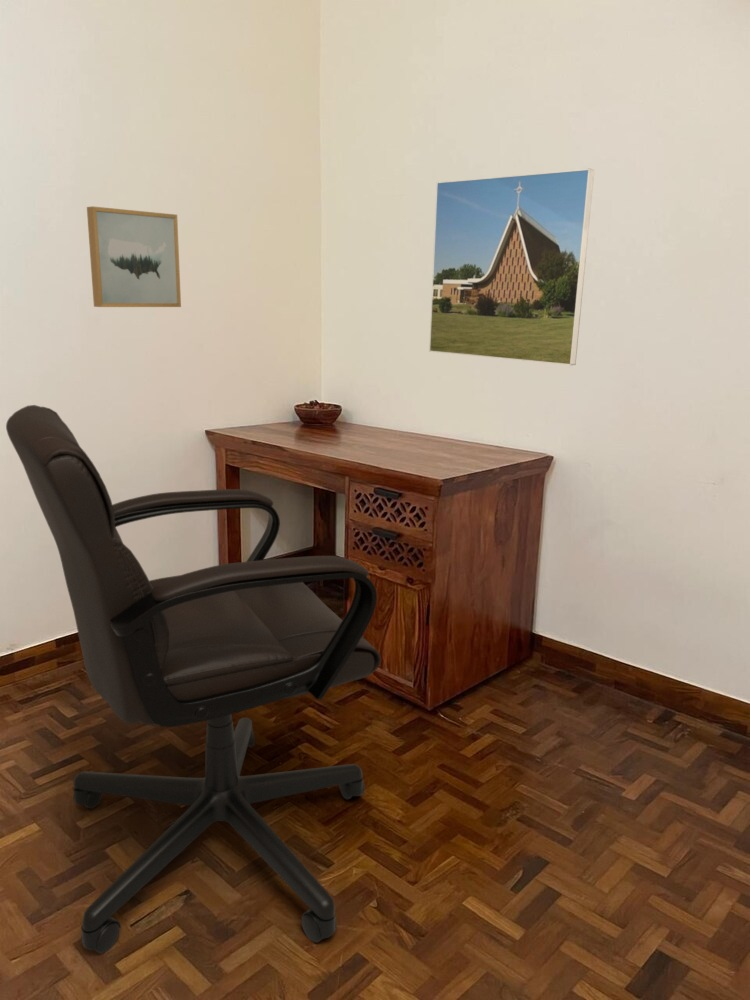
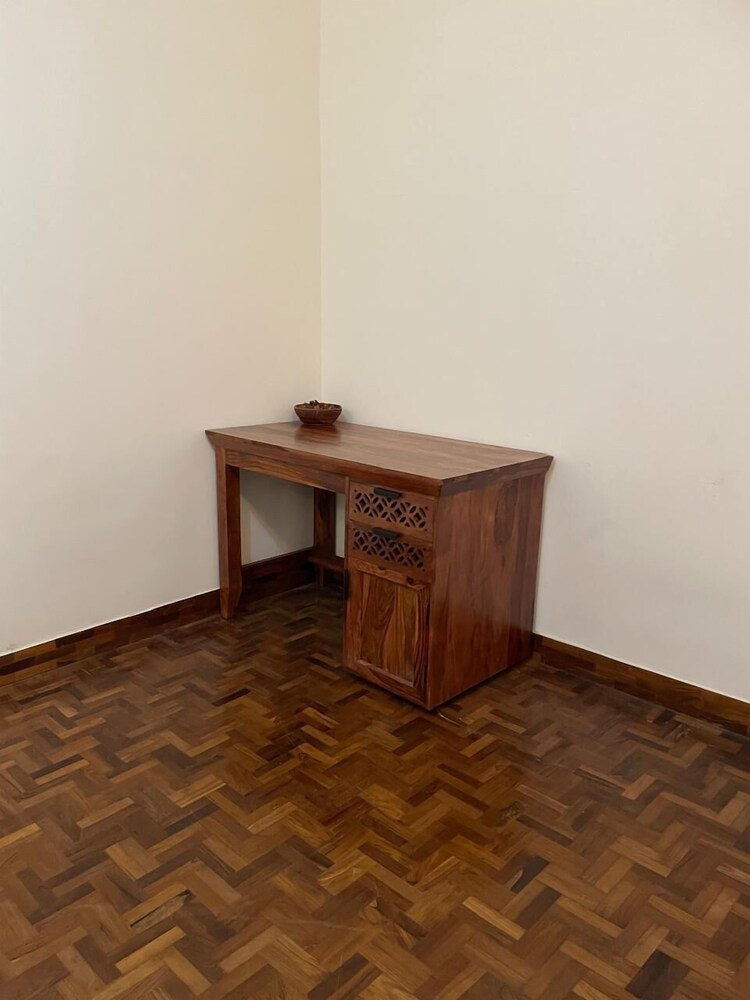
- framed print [428,167,595,366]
- chair [5,404,382,955]
- wall art [86,205,182,308]
